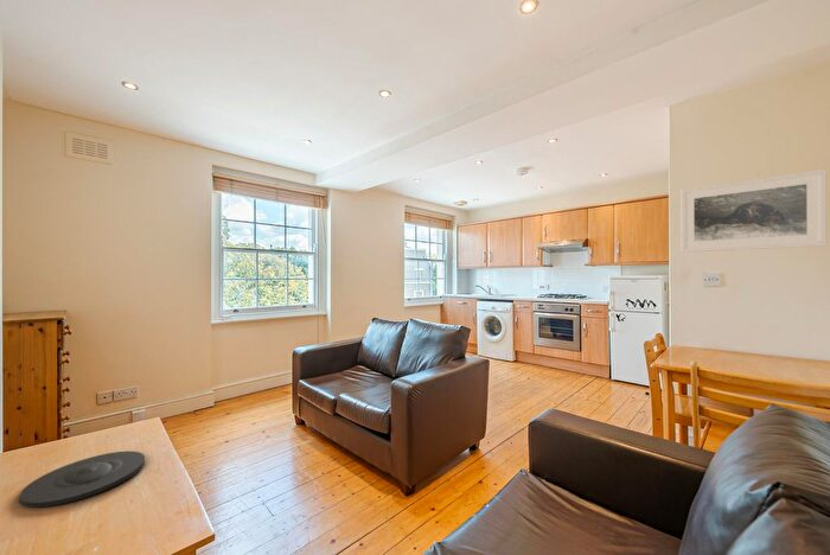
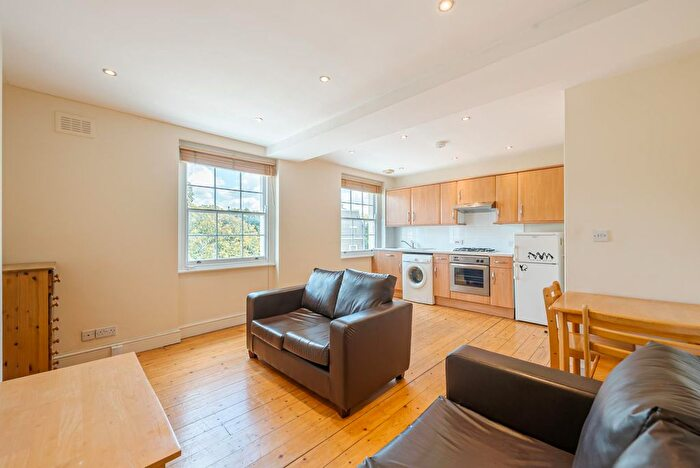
- plate [19,449,146,509]
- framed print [679,168,828,254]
